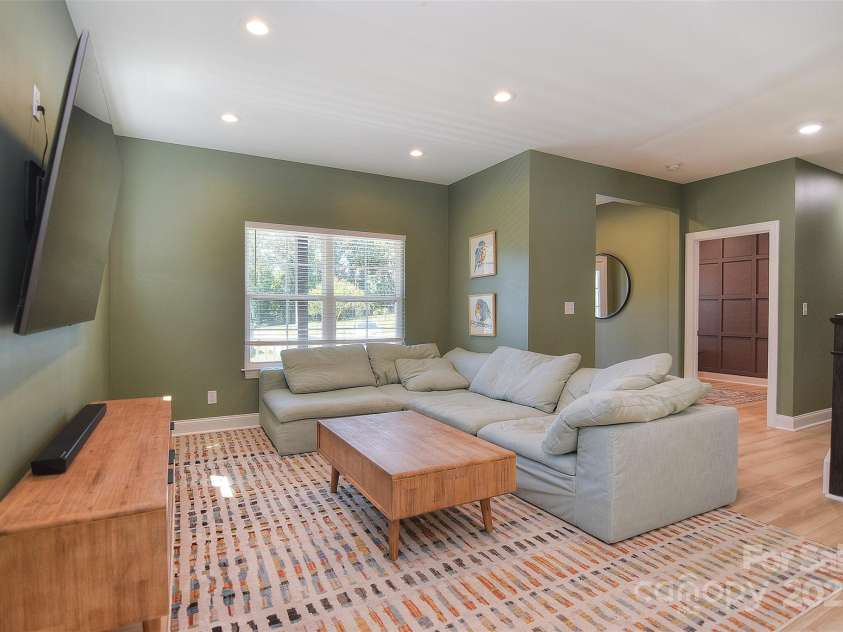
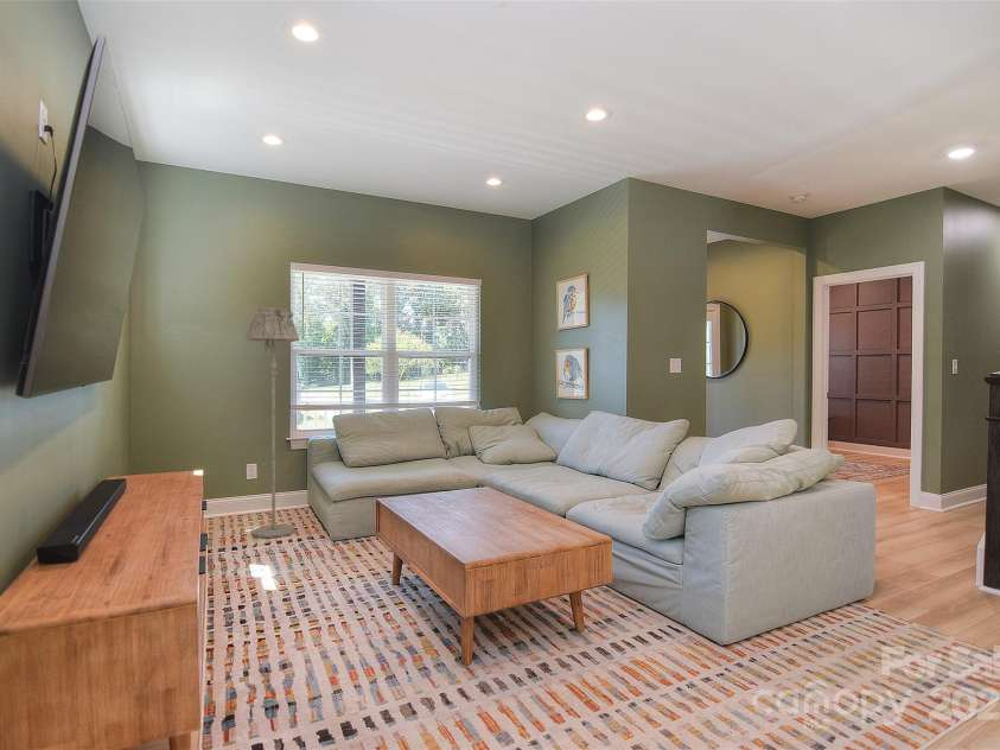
+ floor lamp [244,306,300,539]
